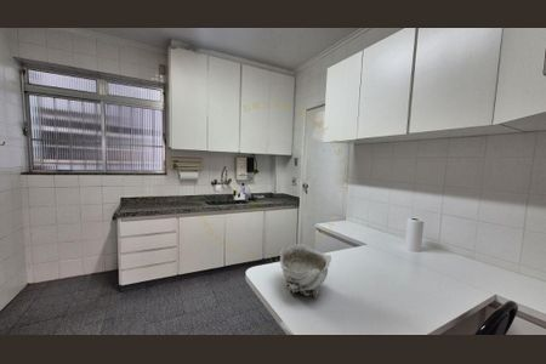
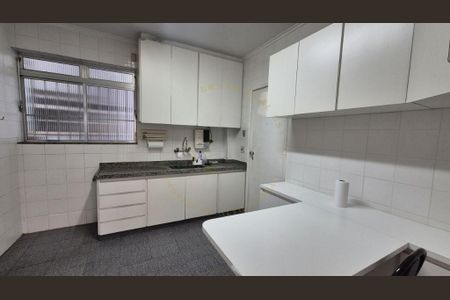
- bowl [279,243,332,300]
